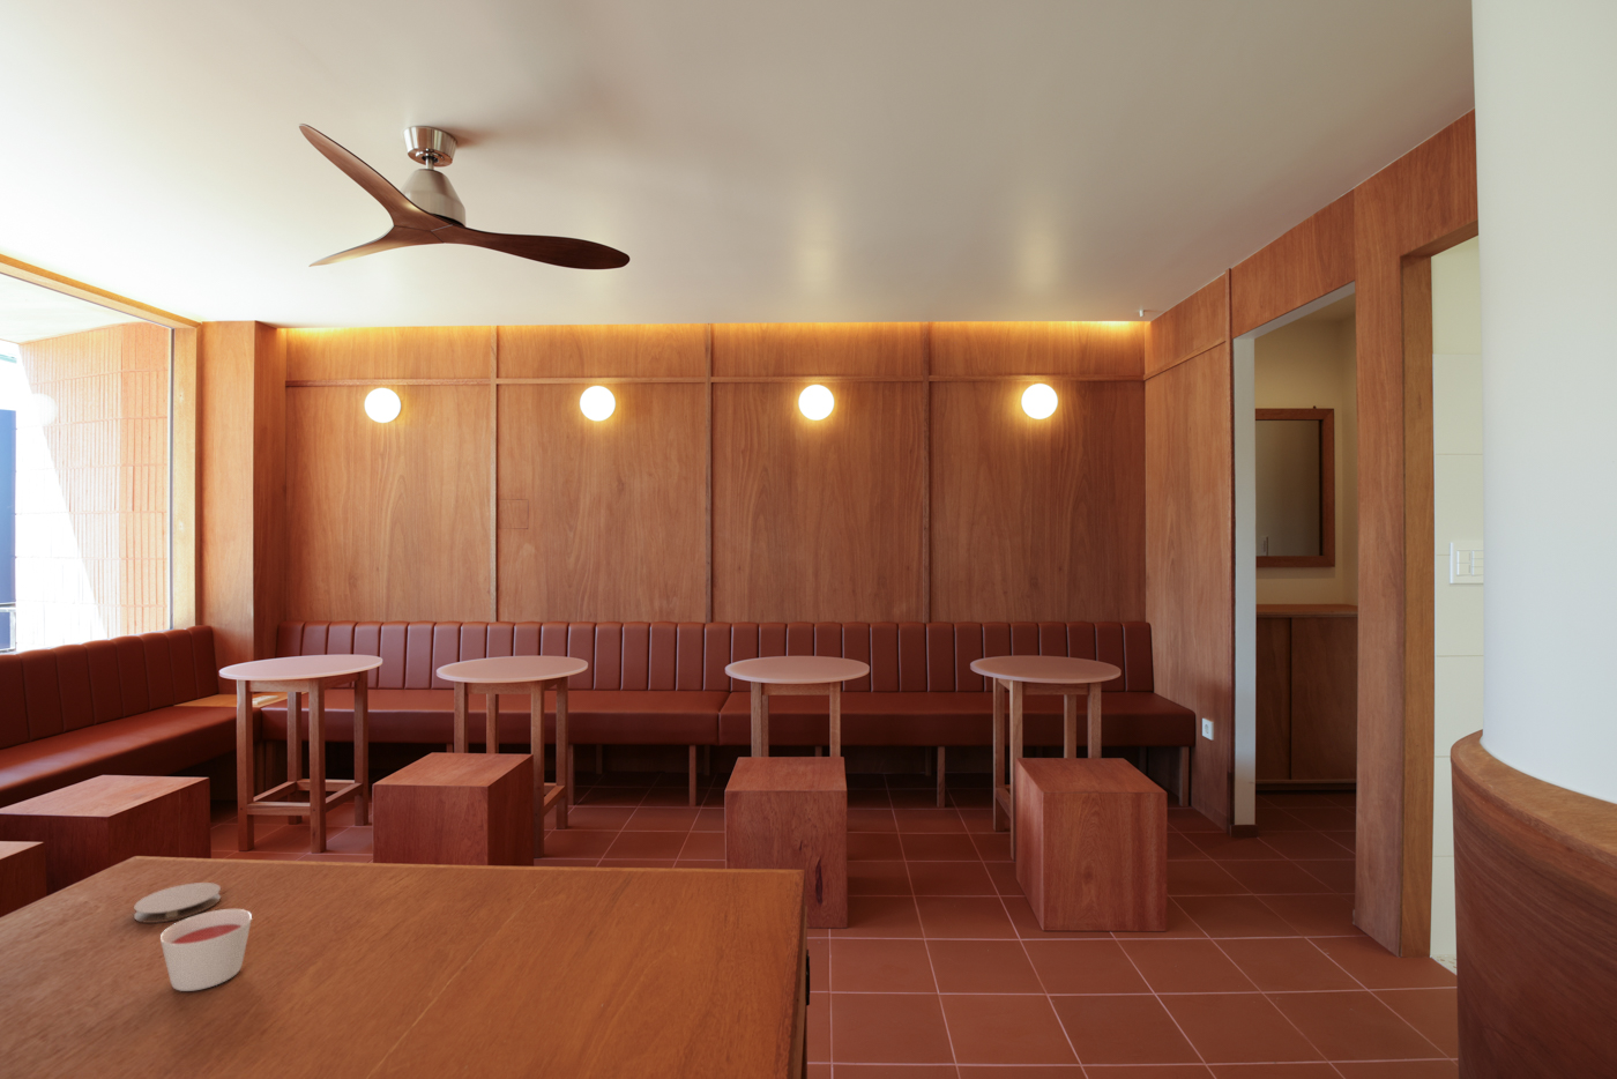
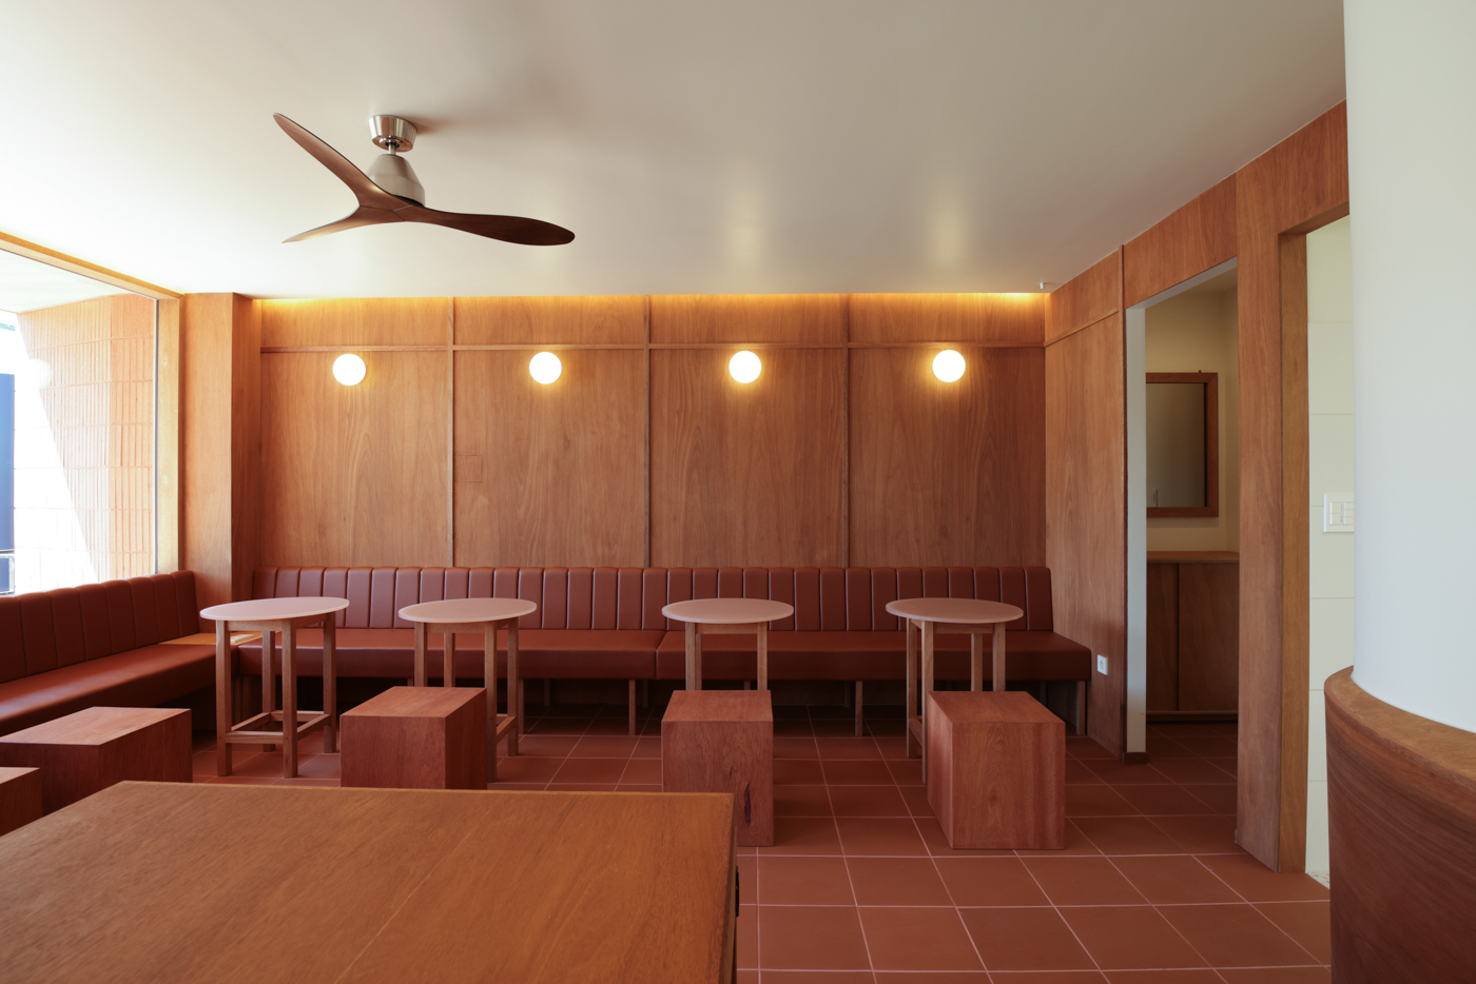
- coaster [132,882,222,924]
- candle [159,908,253,992]
